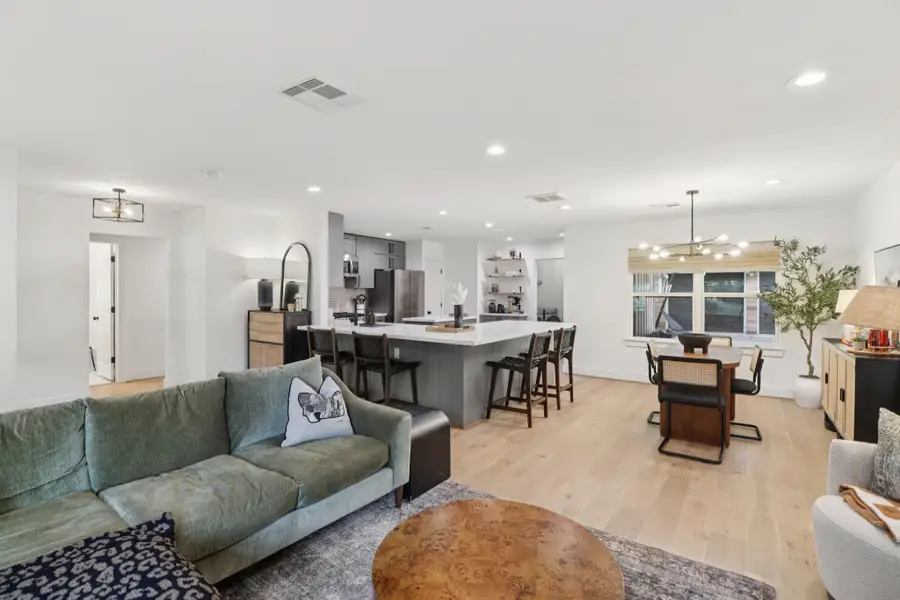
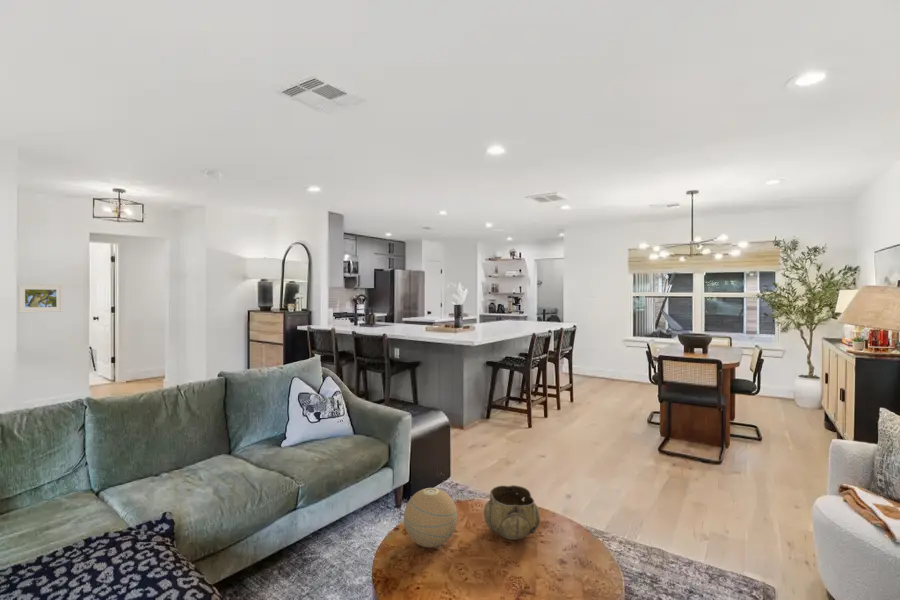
+ decorative orb [403,487,458,548]
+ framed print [17,283,64,314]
+ decorative bowl [483,484,541,541]
